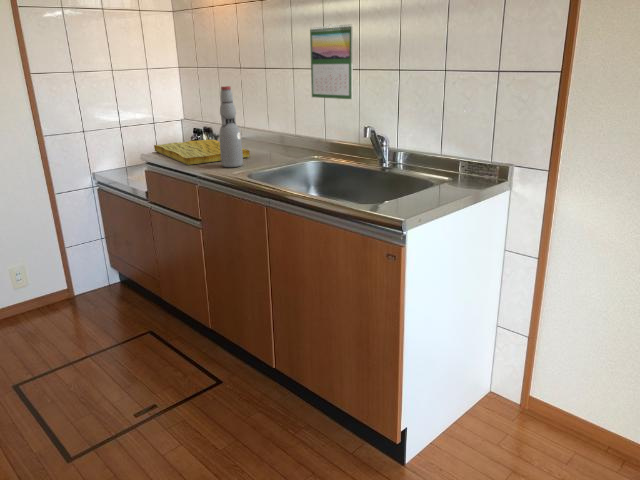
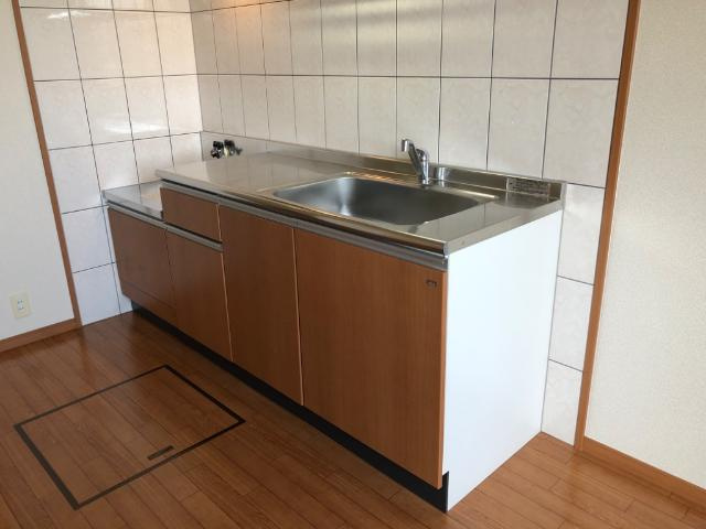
- calendar [309,23,354,100]
- bottle [219,85,244,168]
- cutting board [153,139,250,166]
